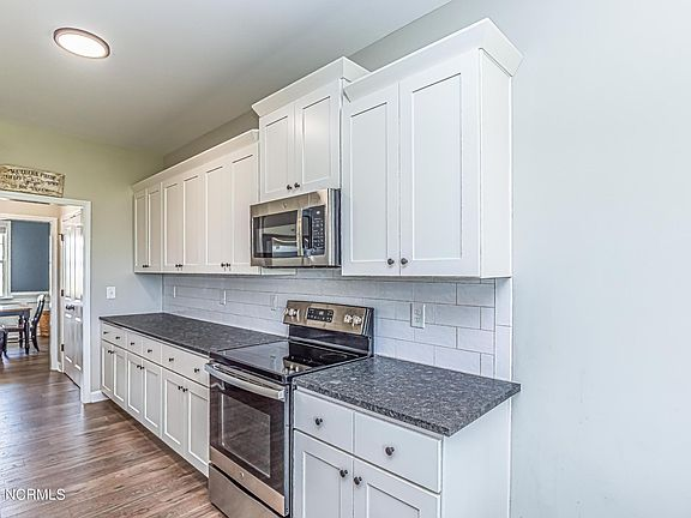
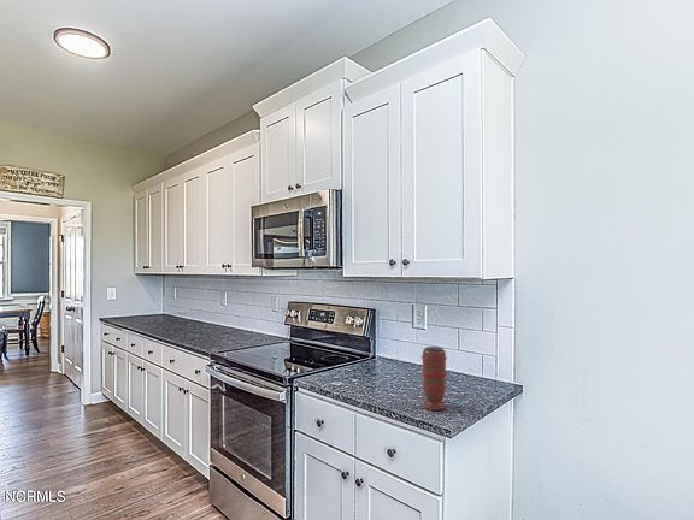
+ spice grinder [420,345,448,412]
